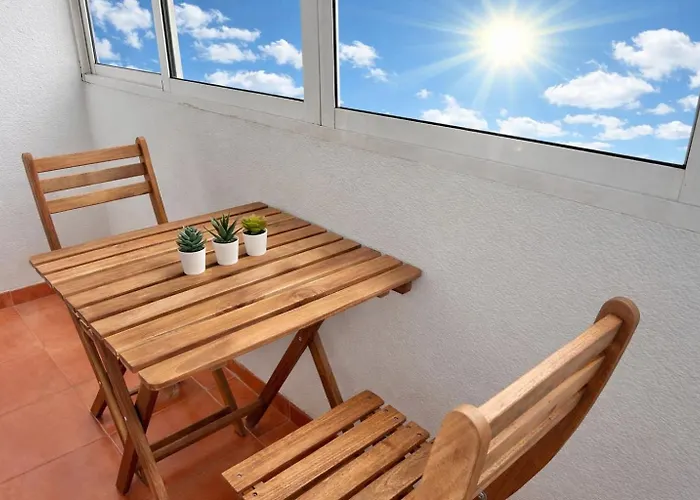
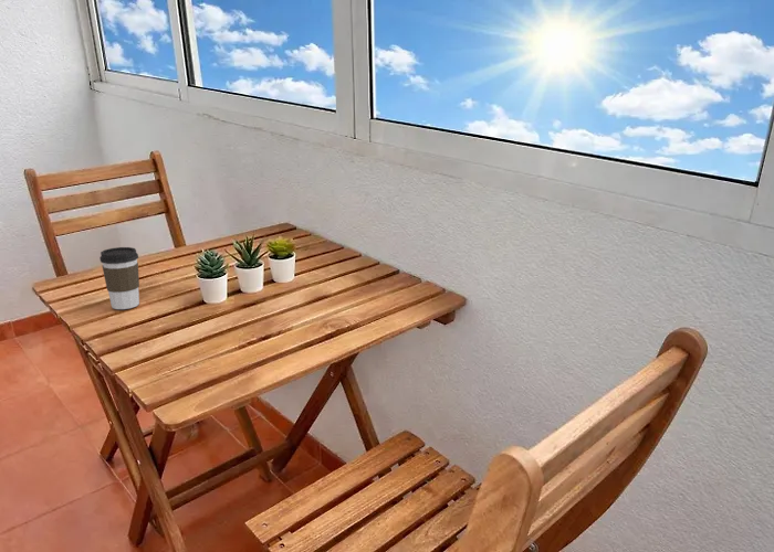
+ coffee cup [98,246,140,310]
